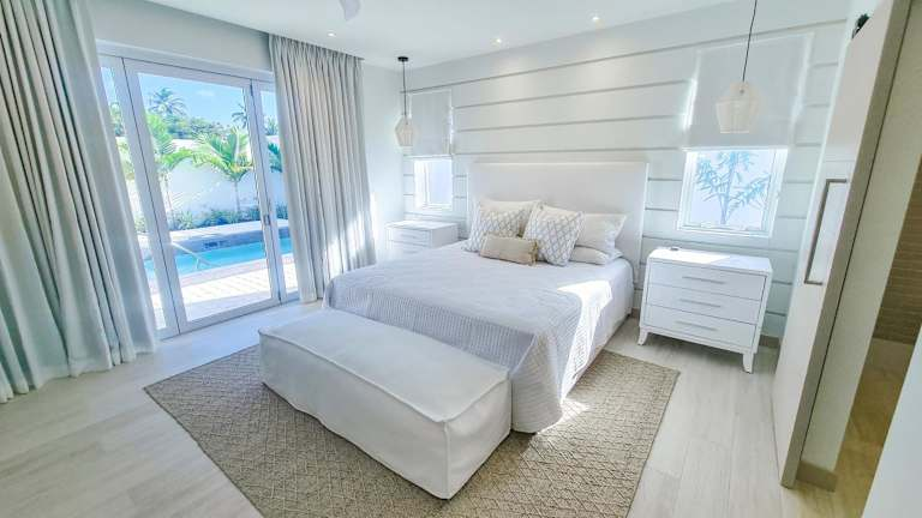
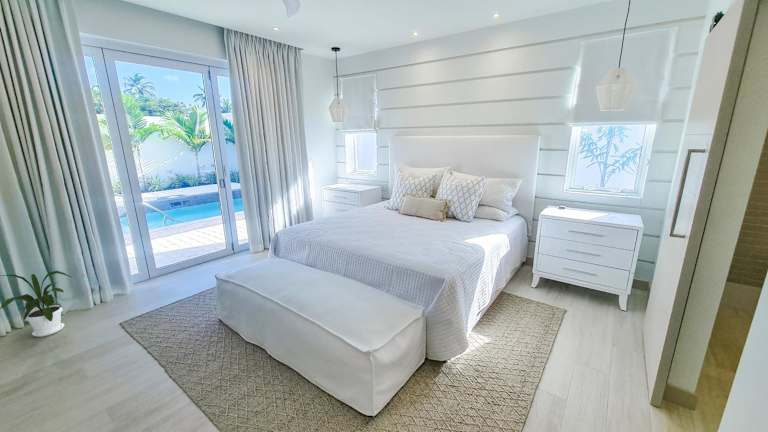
+ house plant [0,270,72,338]
